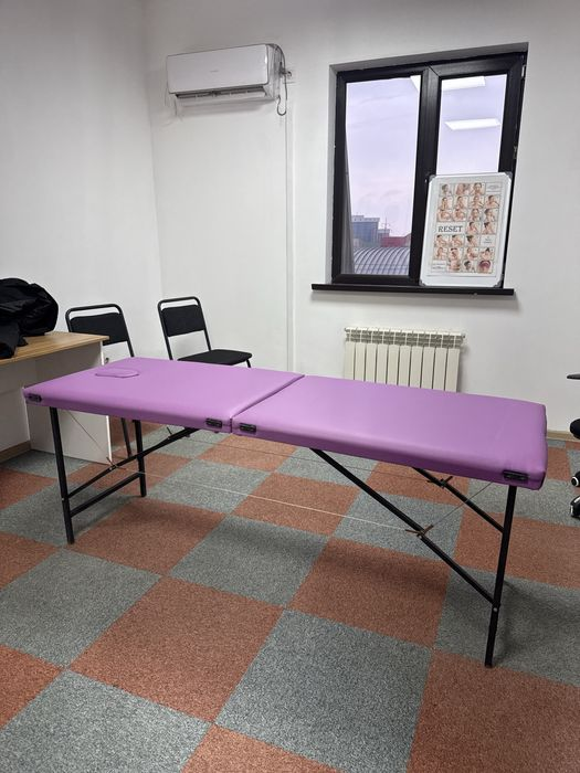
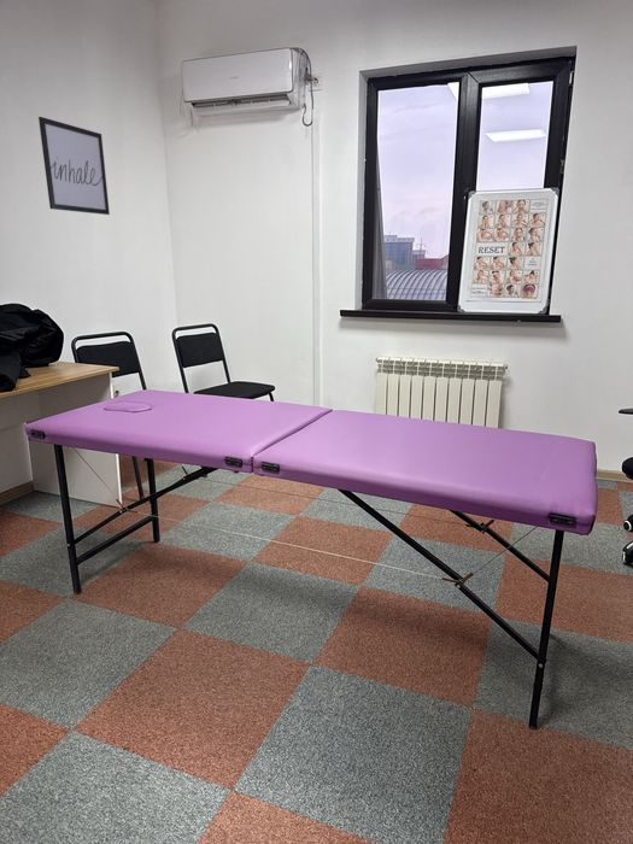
+ wall art [37,116,111,216]
